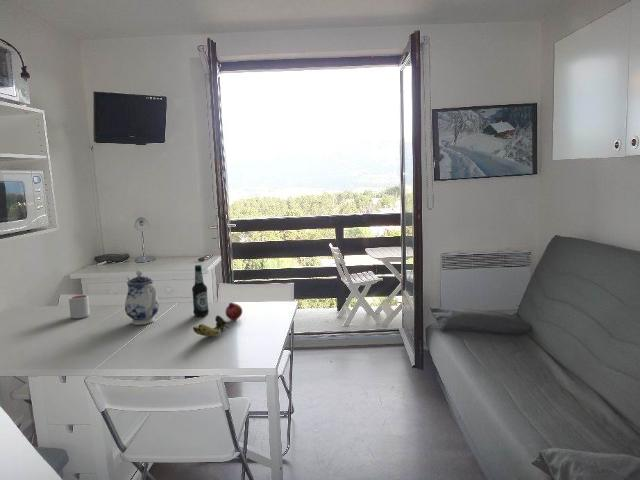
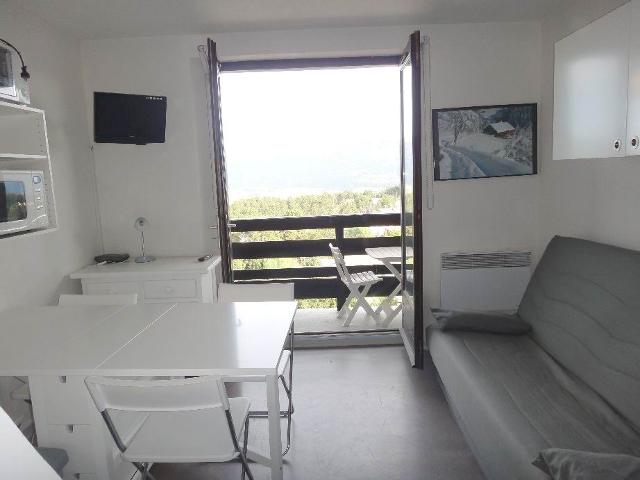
- teapot [124,269,160,326]
- bottle [191,264,210,317]
- banana [192,314,231,338]
- mug [68,294,91,319]
- fruit [225,302,243,321]
